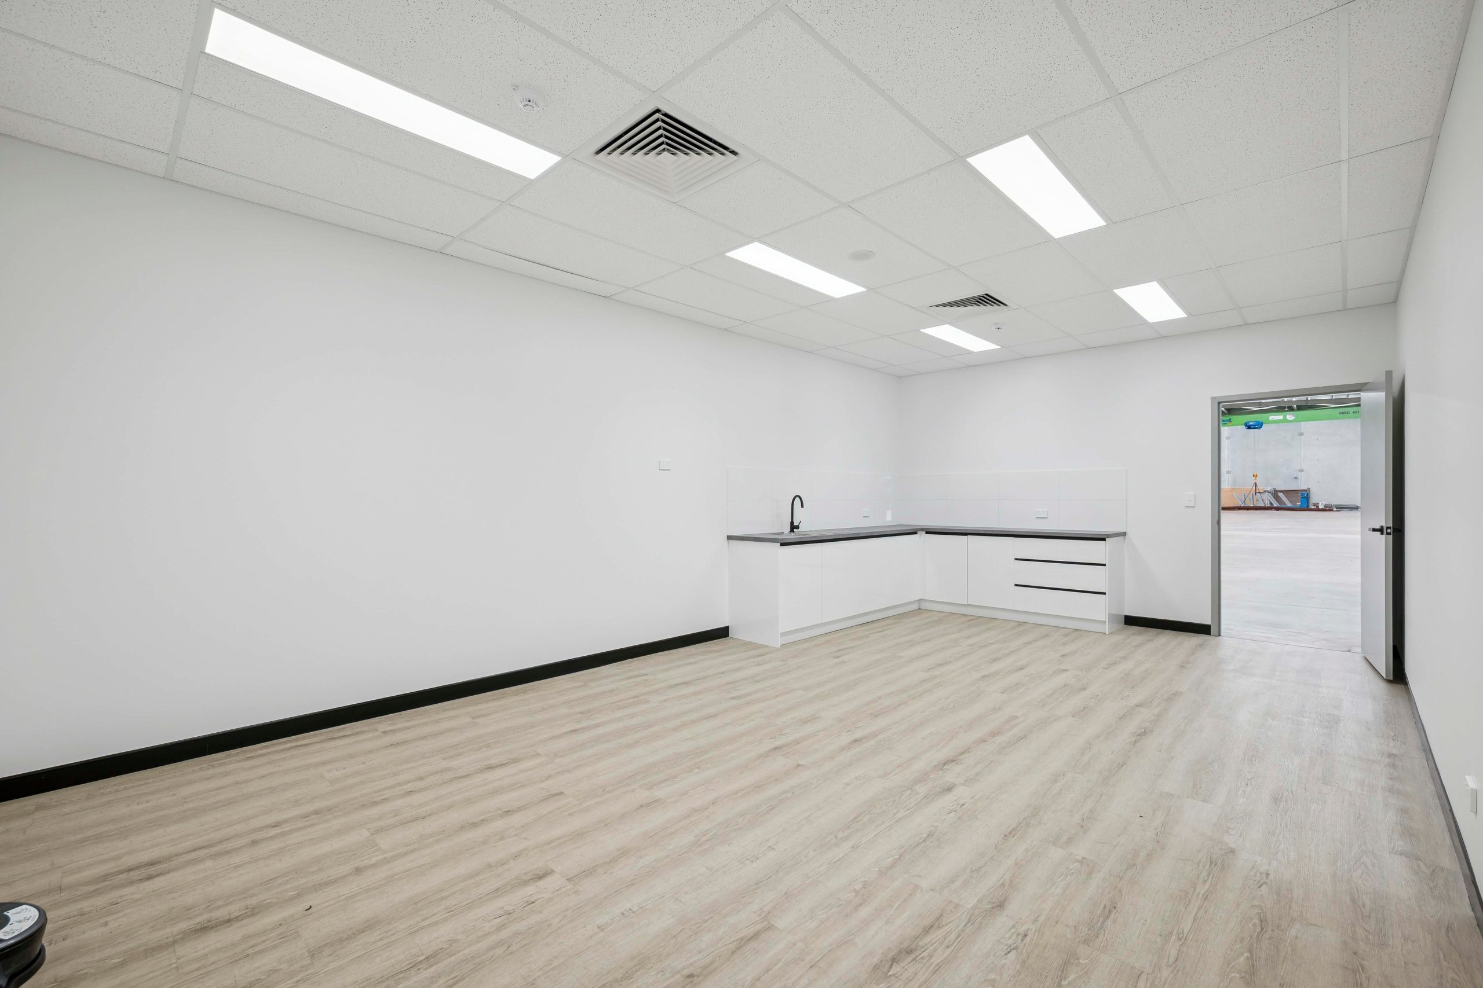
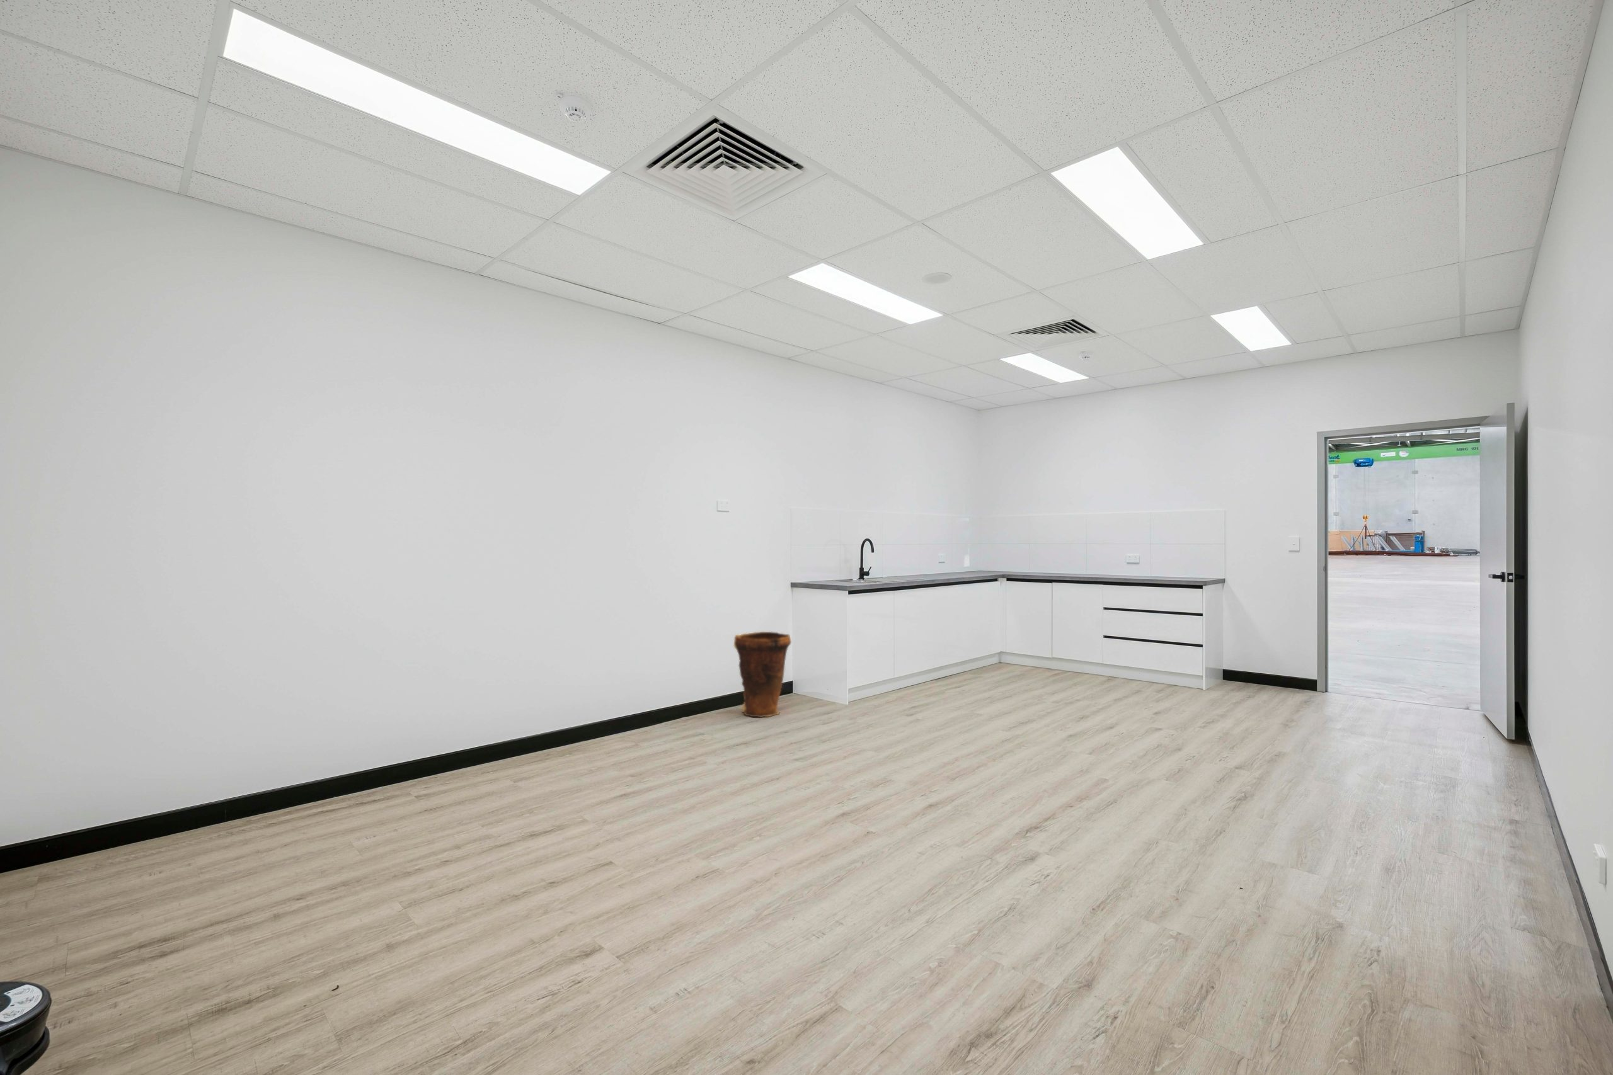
+ trash bin [733,631,792,717]
